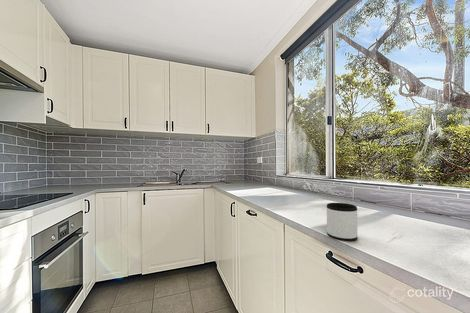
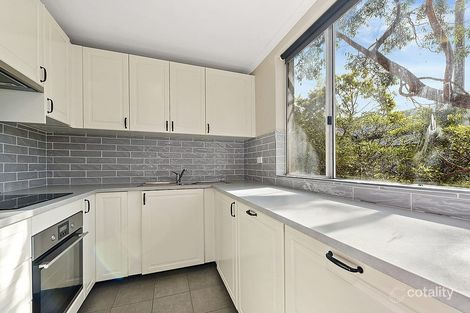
- mug [326,202,359,242]
